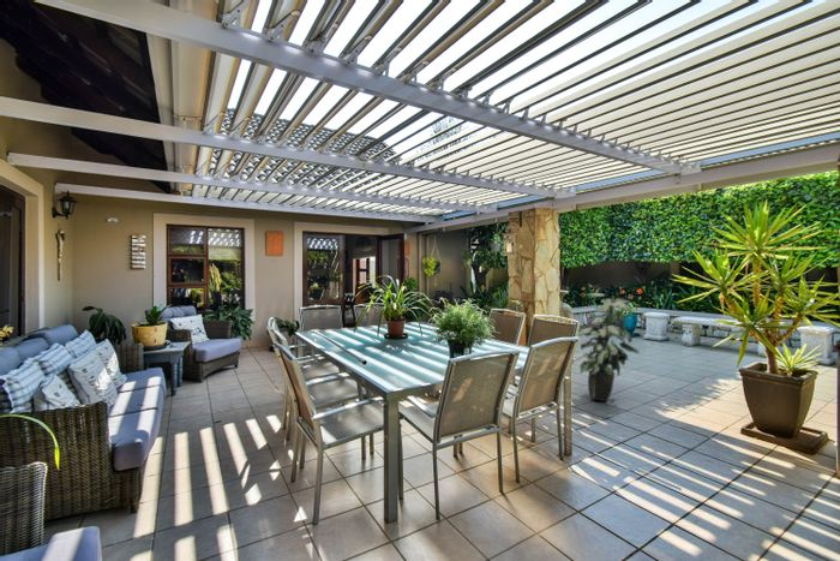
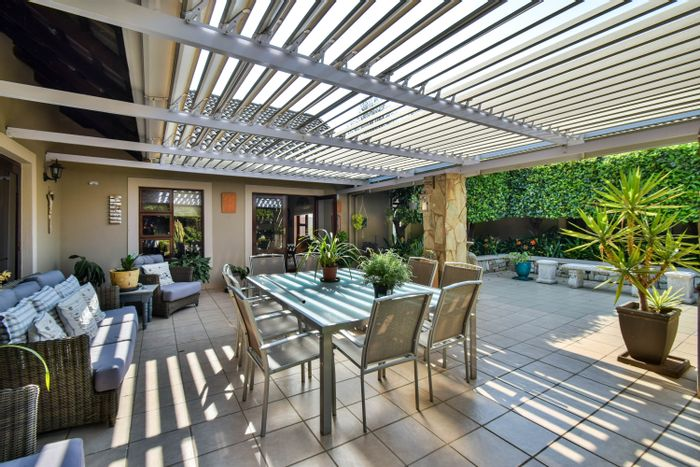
- indoor plant [575,292,641,402]
